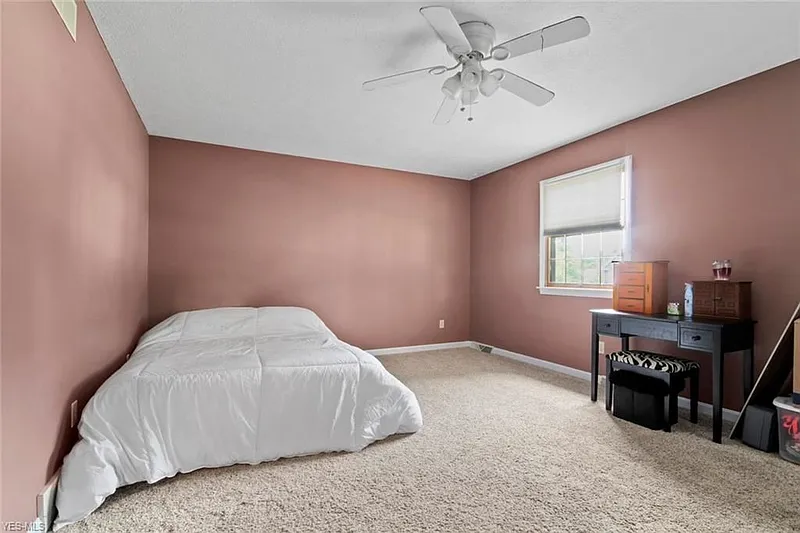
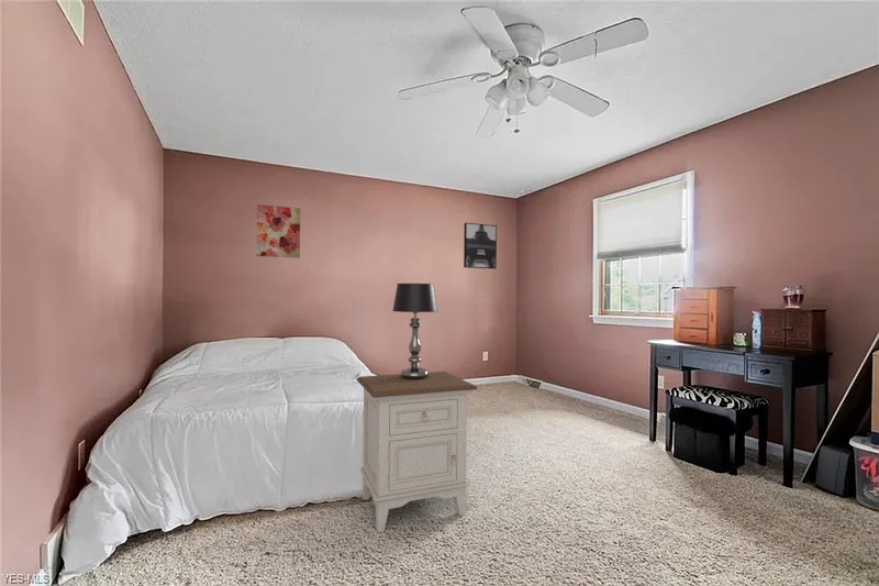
+ wall art [463,222,498,269]
+ nightstand [356,371,478,533]
+ table lamp [391,283,438,379]
+ wall art [256,203,301,259]
